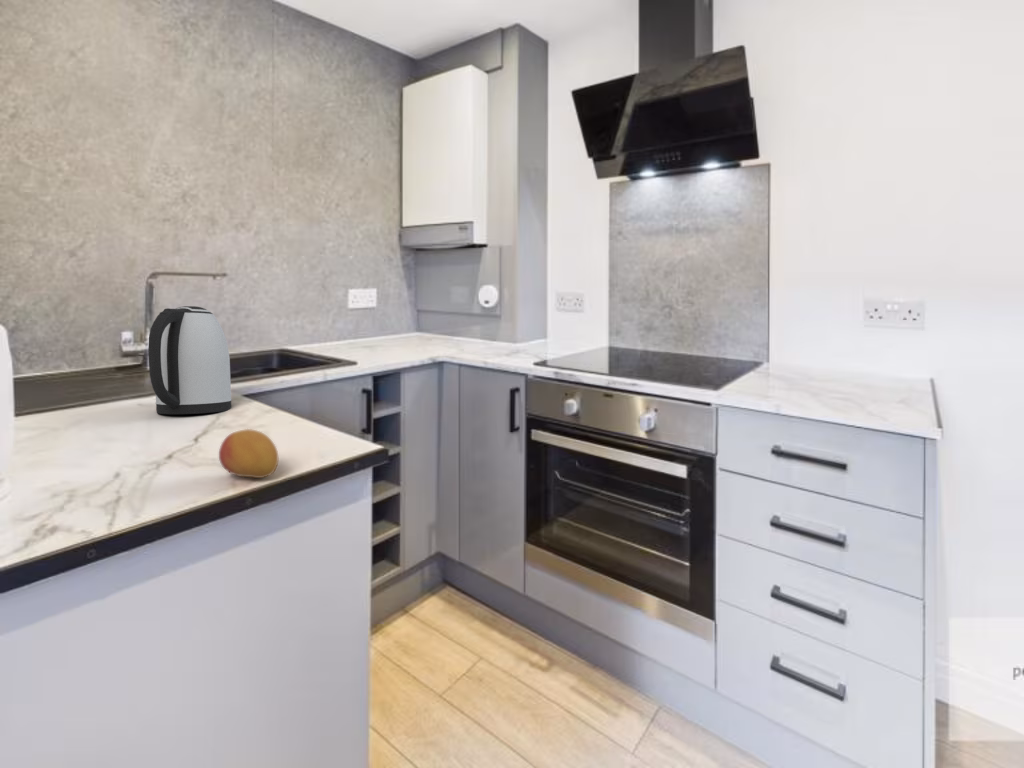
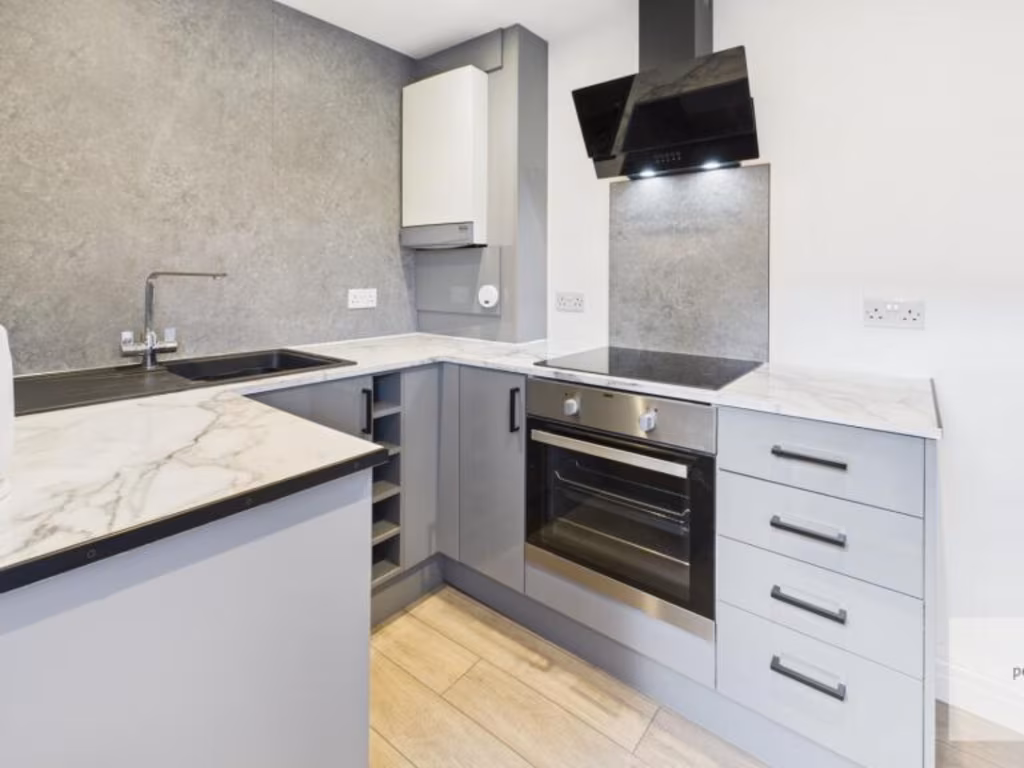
- fruit [218,428,279,479]
- kettle [147,305,233,415]
